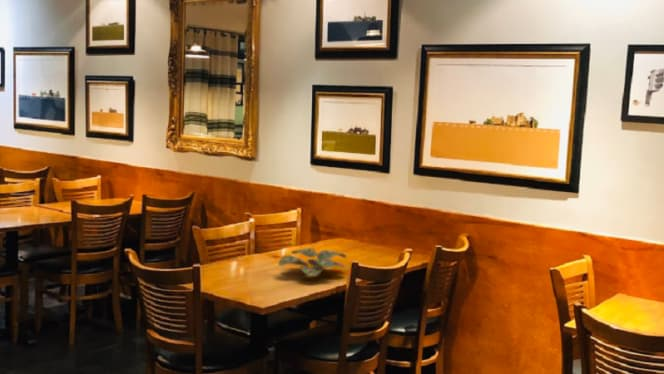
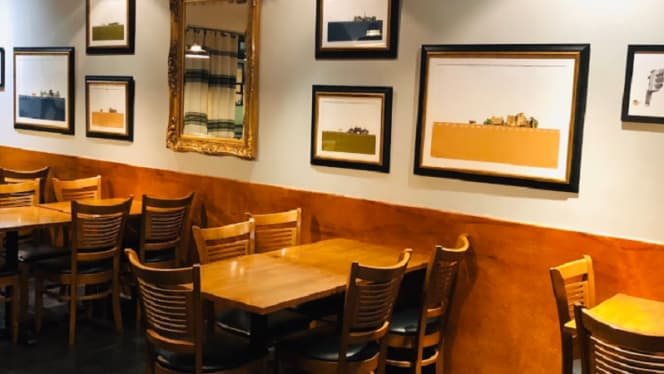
- plant [277,247,347,277]
